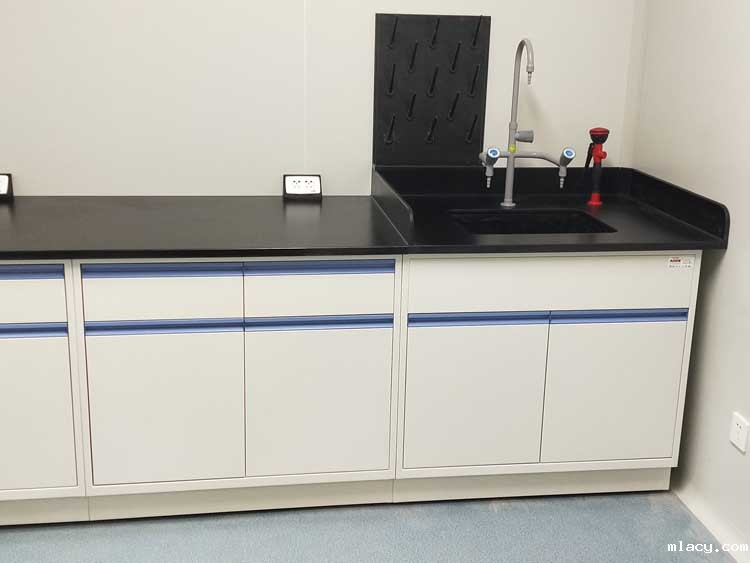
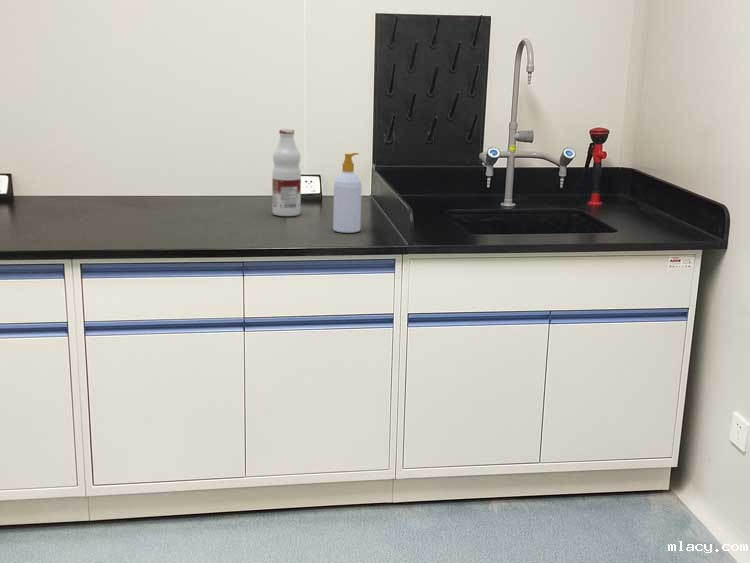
+ soap bottle [332,152,362,234]
+ beverage bottle [271,128,302,217]
